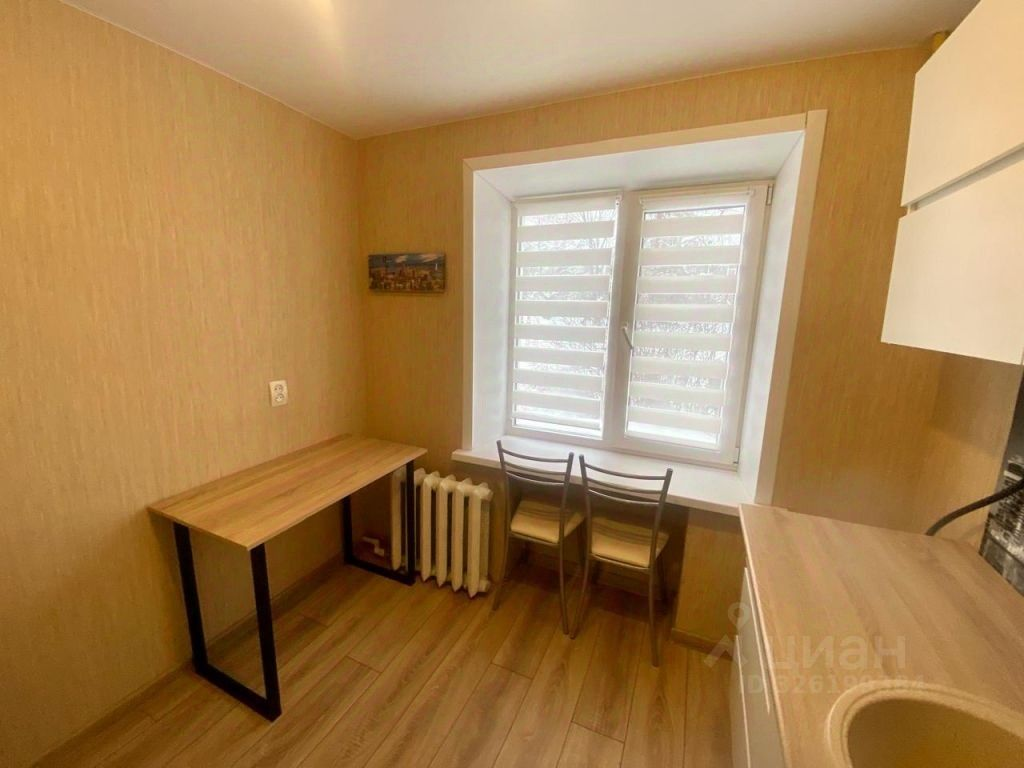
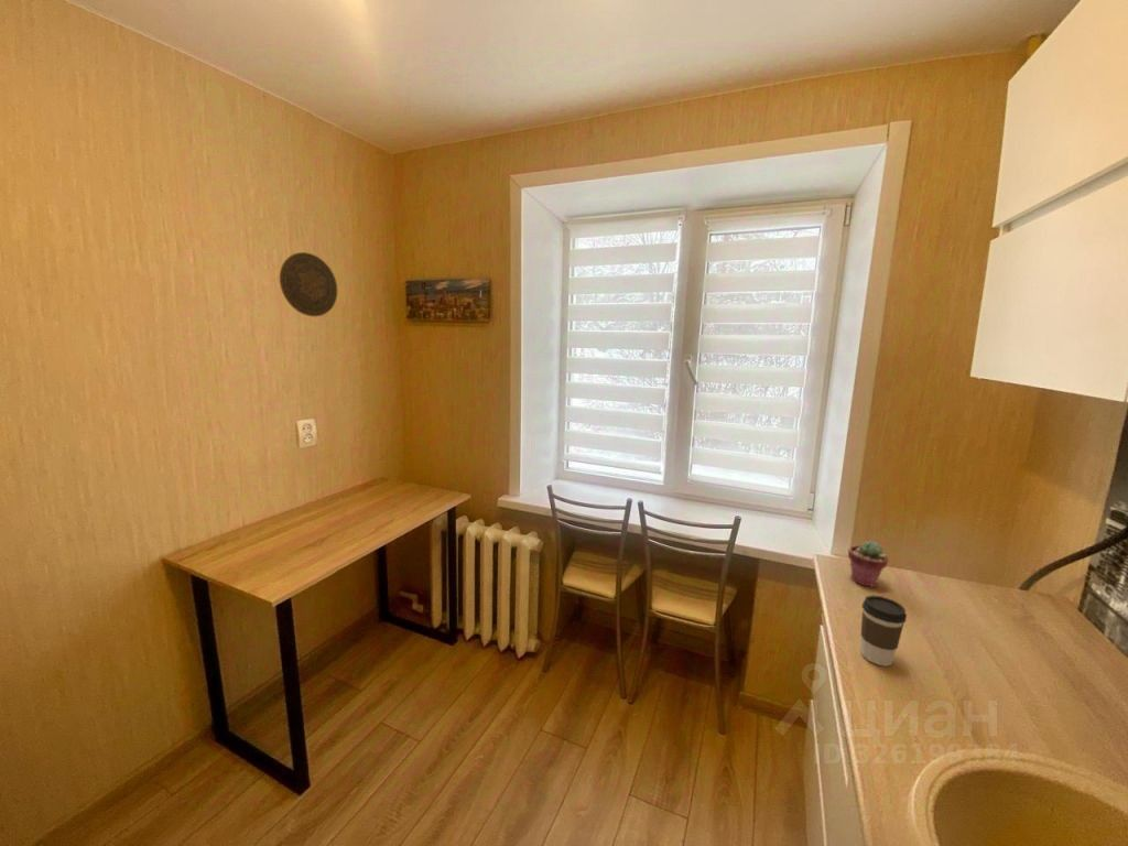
+ coffee cup [859,595,908,668]
+ potted succulent [847,540,890,588]
+ decorative plate [279,251,338,317]
